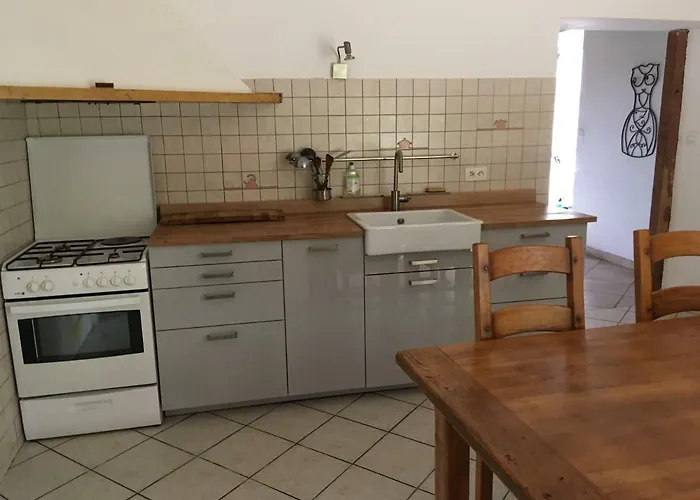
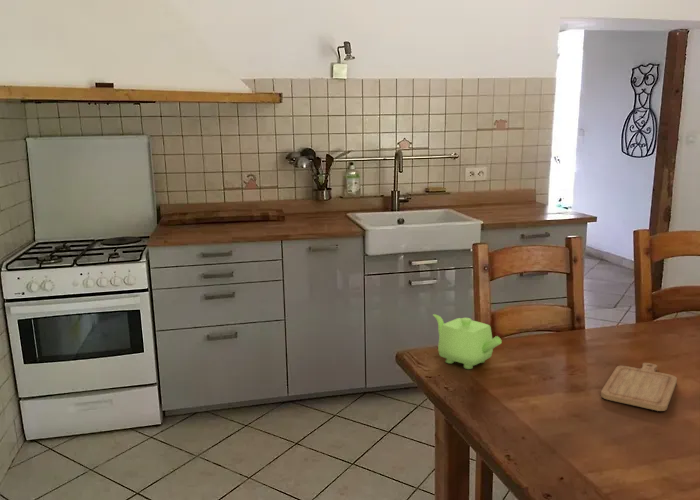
+ teapot [432,313,503,370]
+ chopping board [600,362,678,412]
